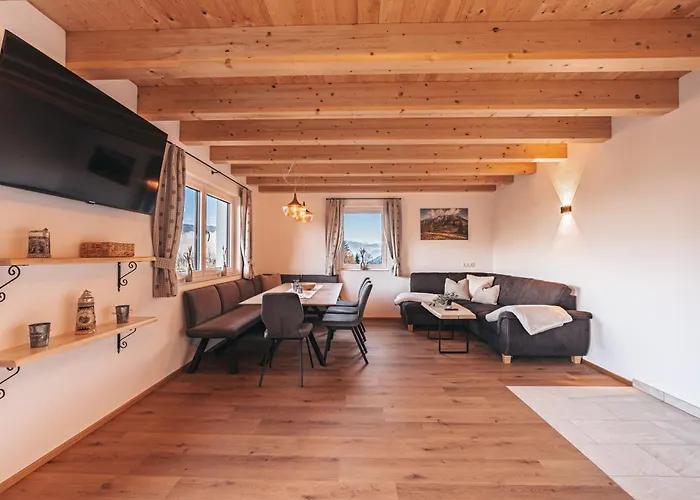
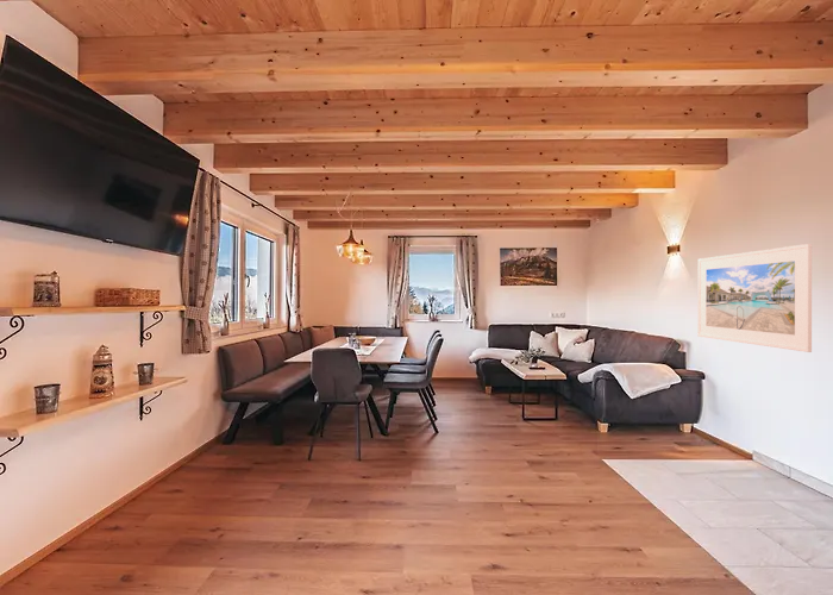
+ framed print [696,243,813,353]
